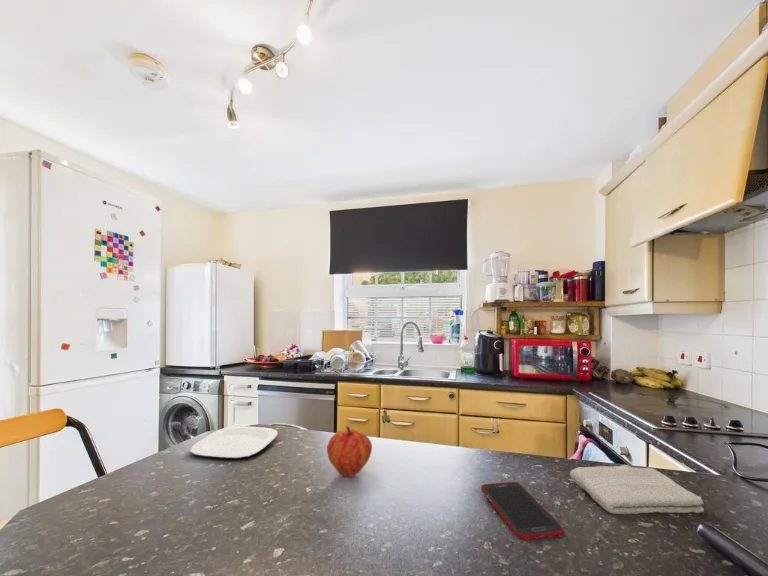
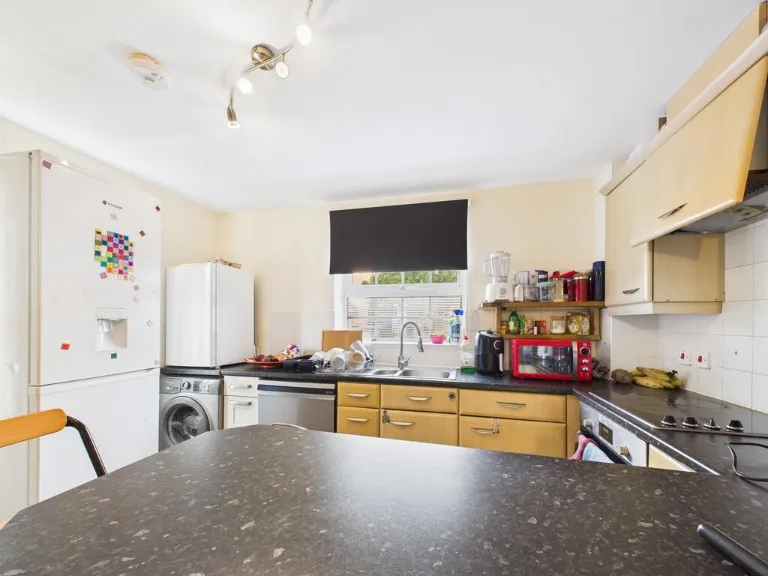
- plate [189,425,279,459]
- cell phone [480,481,565,541]
- fruit [326,424,373,478]
- washcloth [569,464,705,515]
